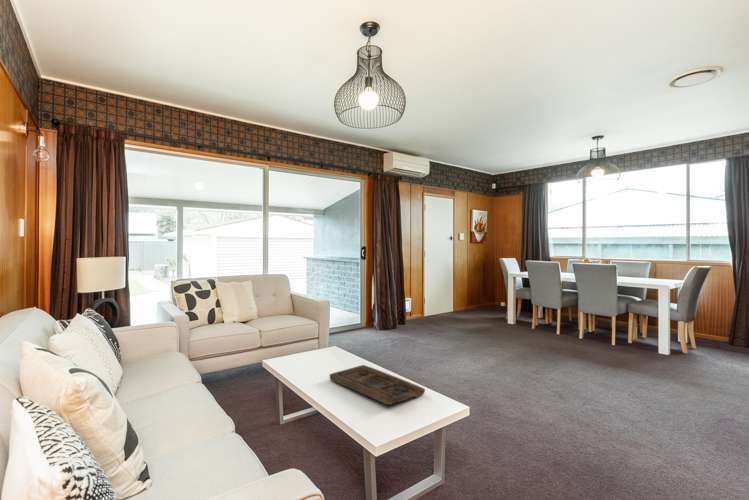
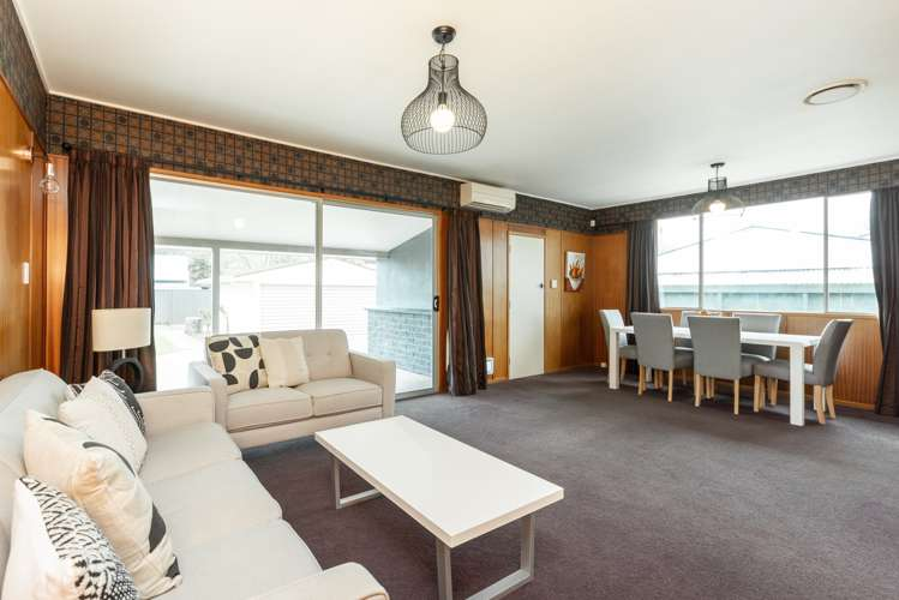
- decorative tray [329,364,426,406]
